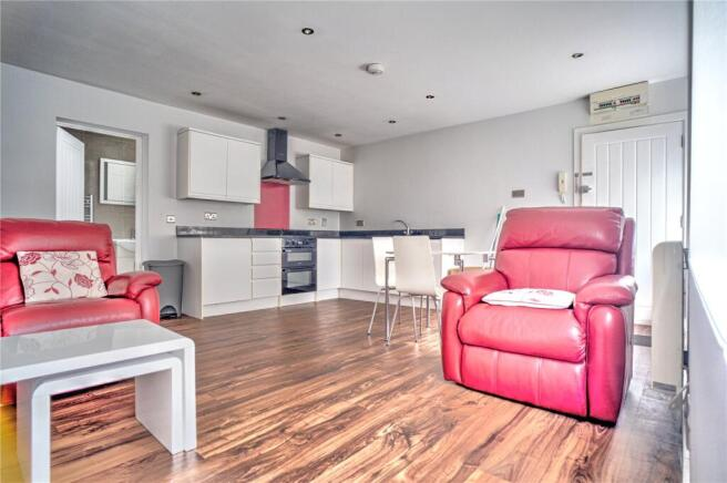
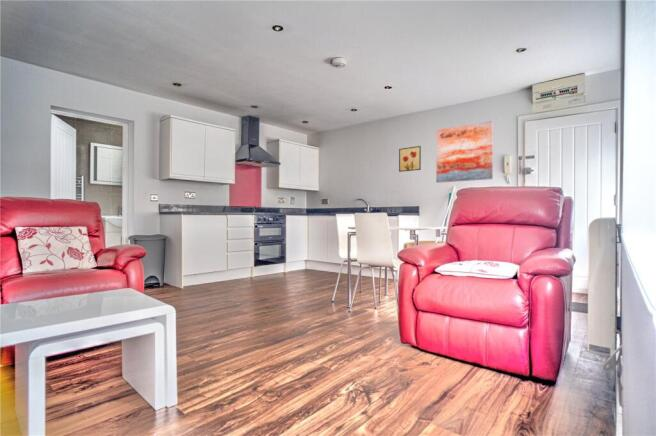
+ wall art [435,120,494,184]
+ wall art [398,145,422,173]
